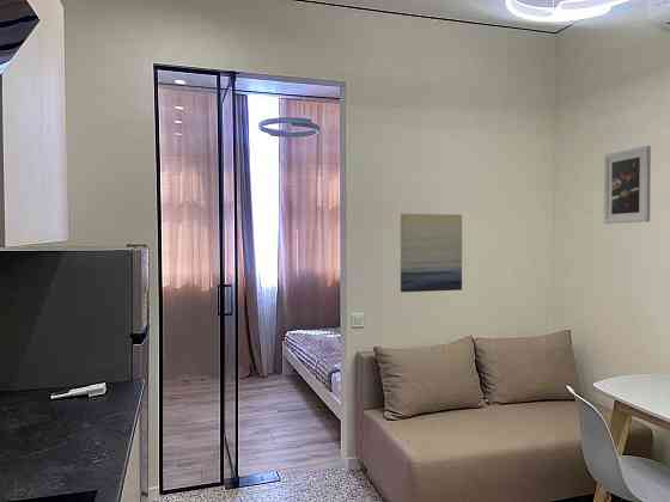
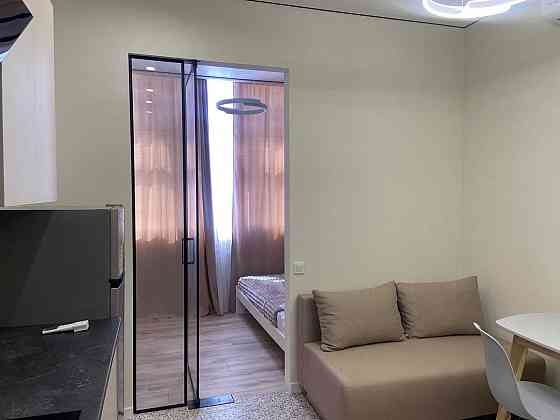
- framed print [603,145,652,225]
- wall art [400,213,463,293]
